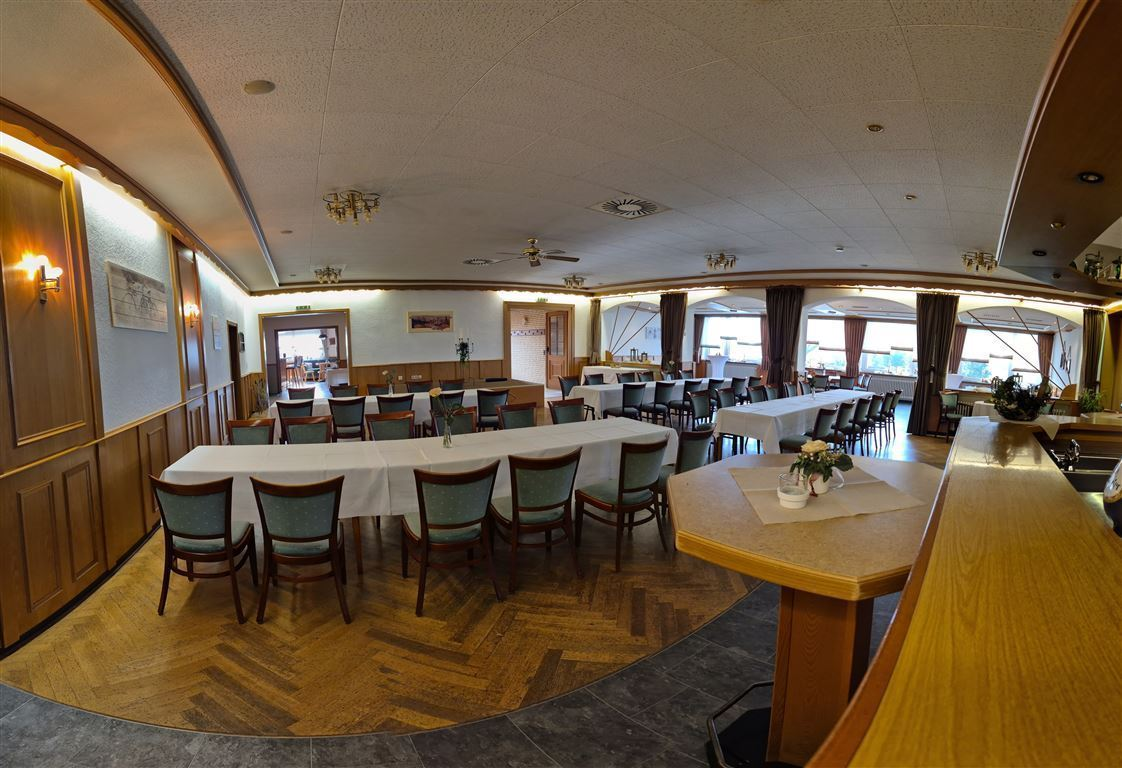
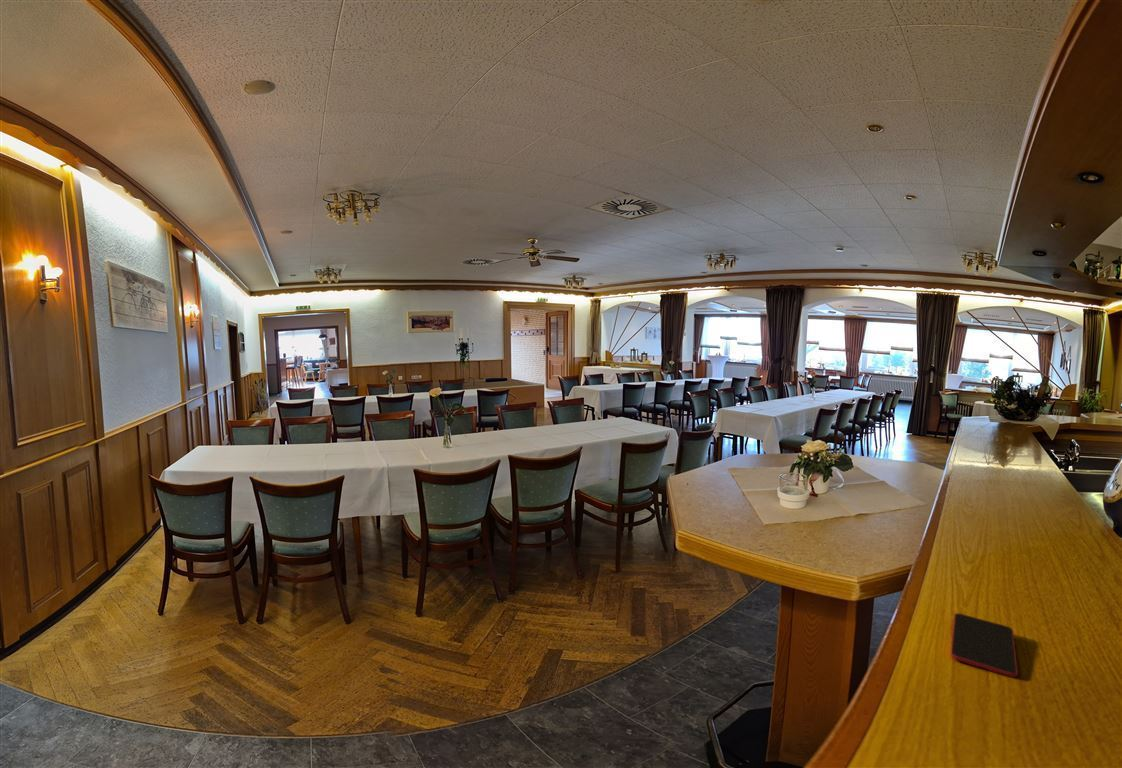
+ smartphone [950,612,1019,678]
